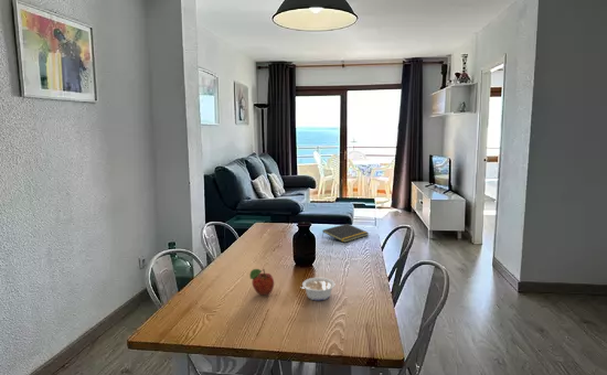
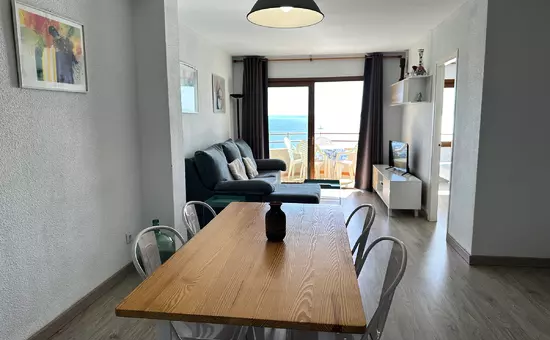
- notepad [321,223,370,244]
- legume [299,277,336,301]
- fruit [248,268,275,297]
